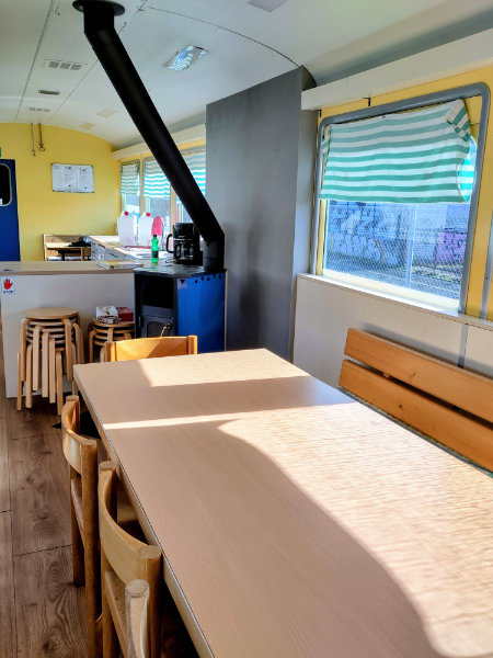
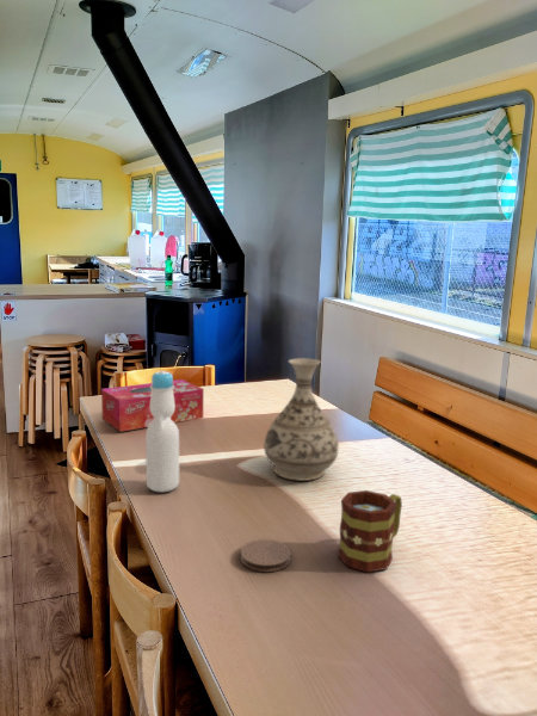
+ bottle [144,370,180,493]
+ tissue box [100,378,205,433]
+ mug [337,489,403,573]
+ coaster [240,538,292,573]
+ vase [263,357,340,482]
